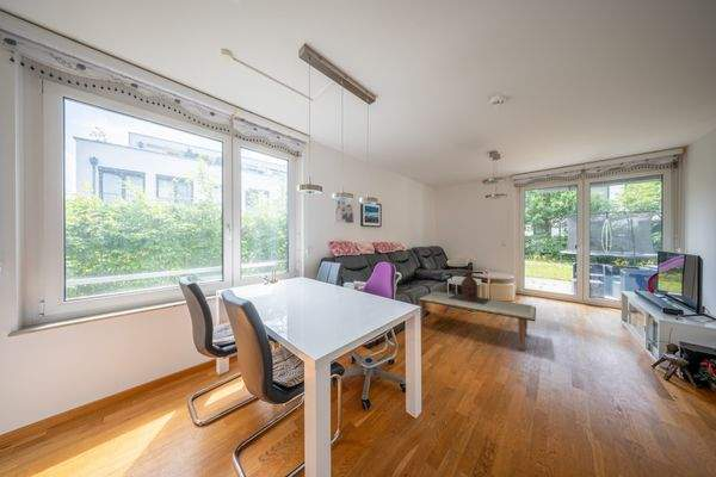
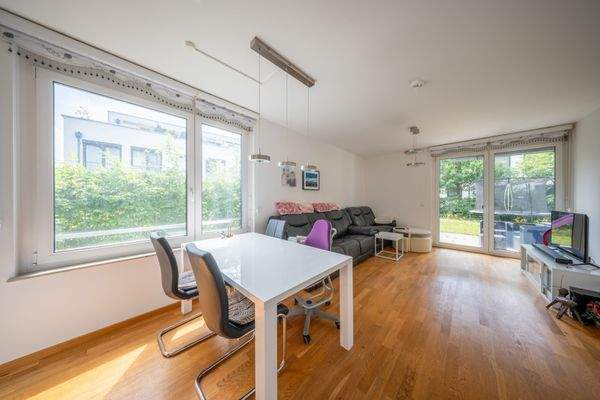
- coffee table [416,290,537,352]
- lantern [449,267,490,304]
